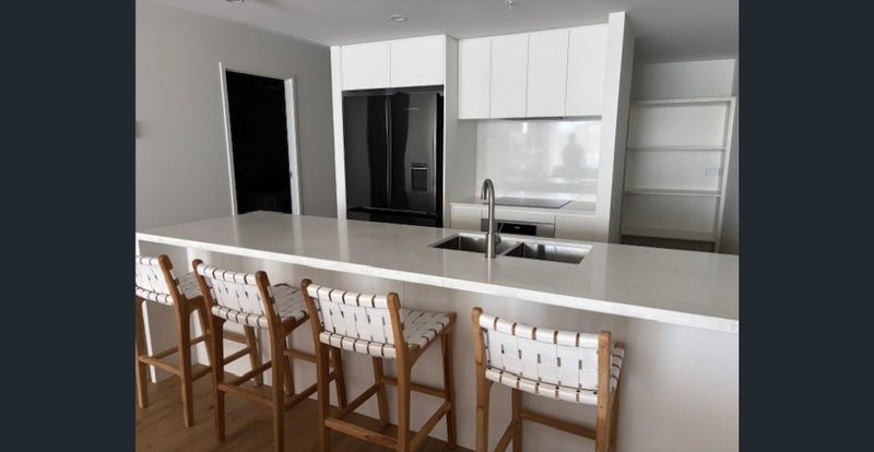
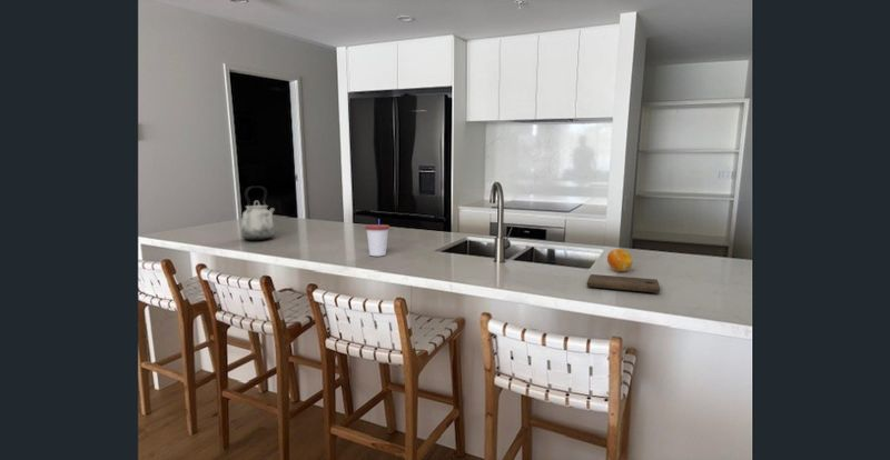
+ fruit [606,248,633,272]
+ cup [364,218,390,257]
+ kettle [240,186,276,241]
+ cutting board [586,273,661,293]
